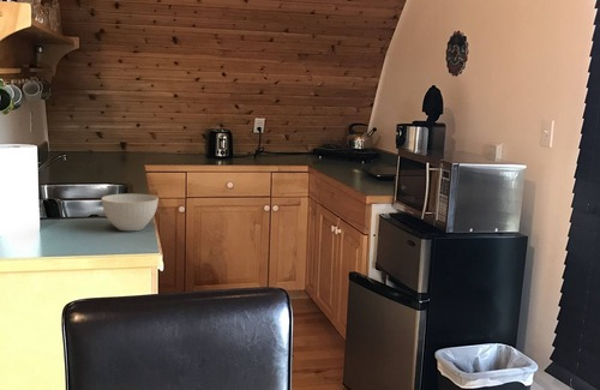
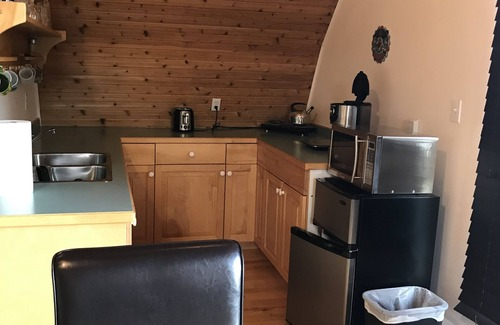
- bowl [101,193,160,232]
